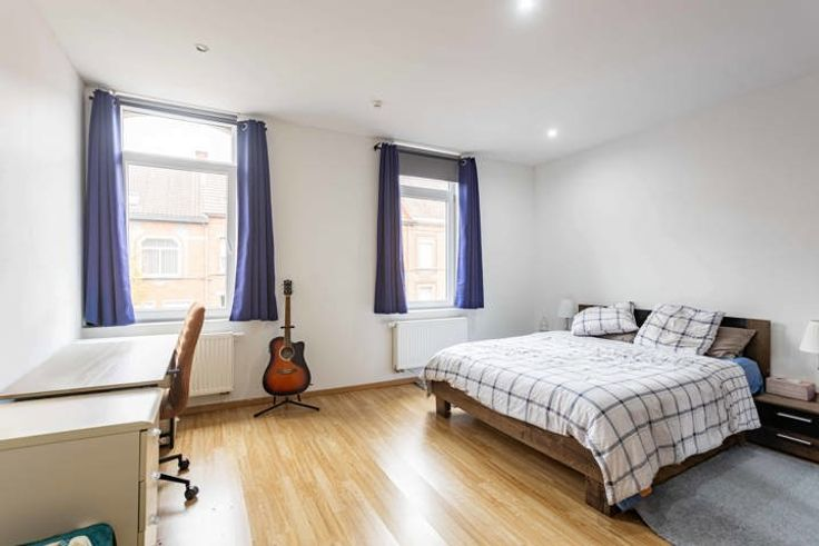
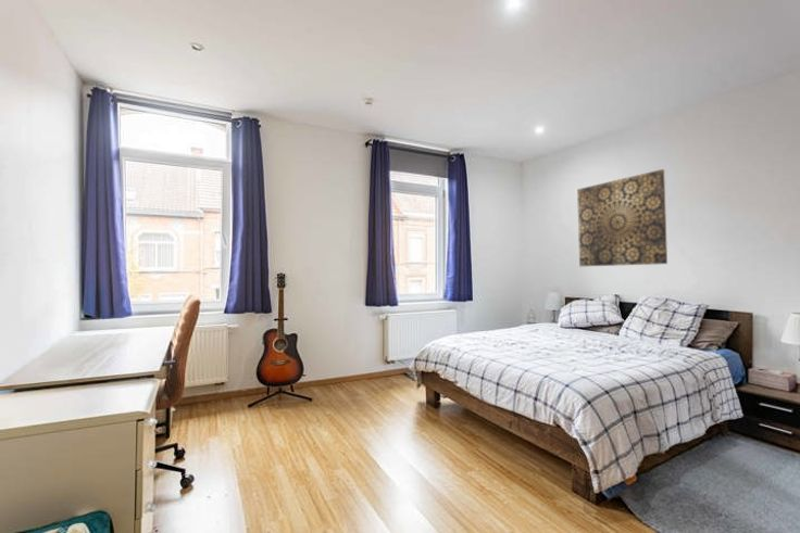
+ wall art [576,168,668,267]
